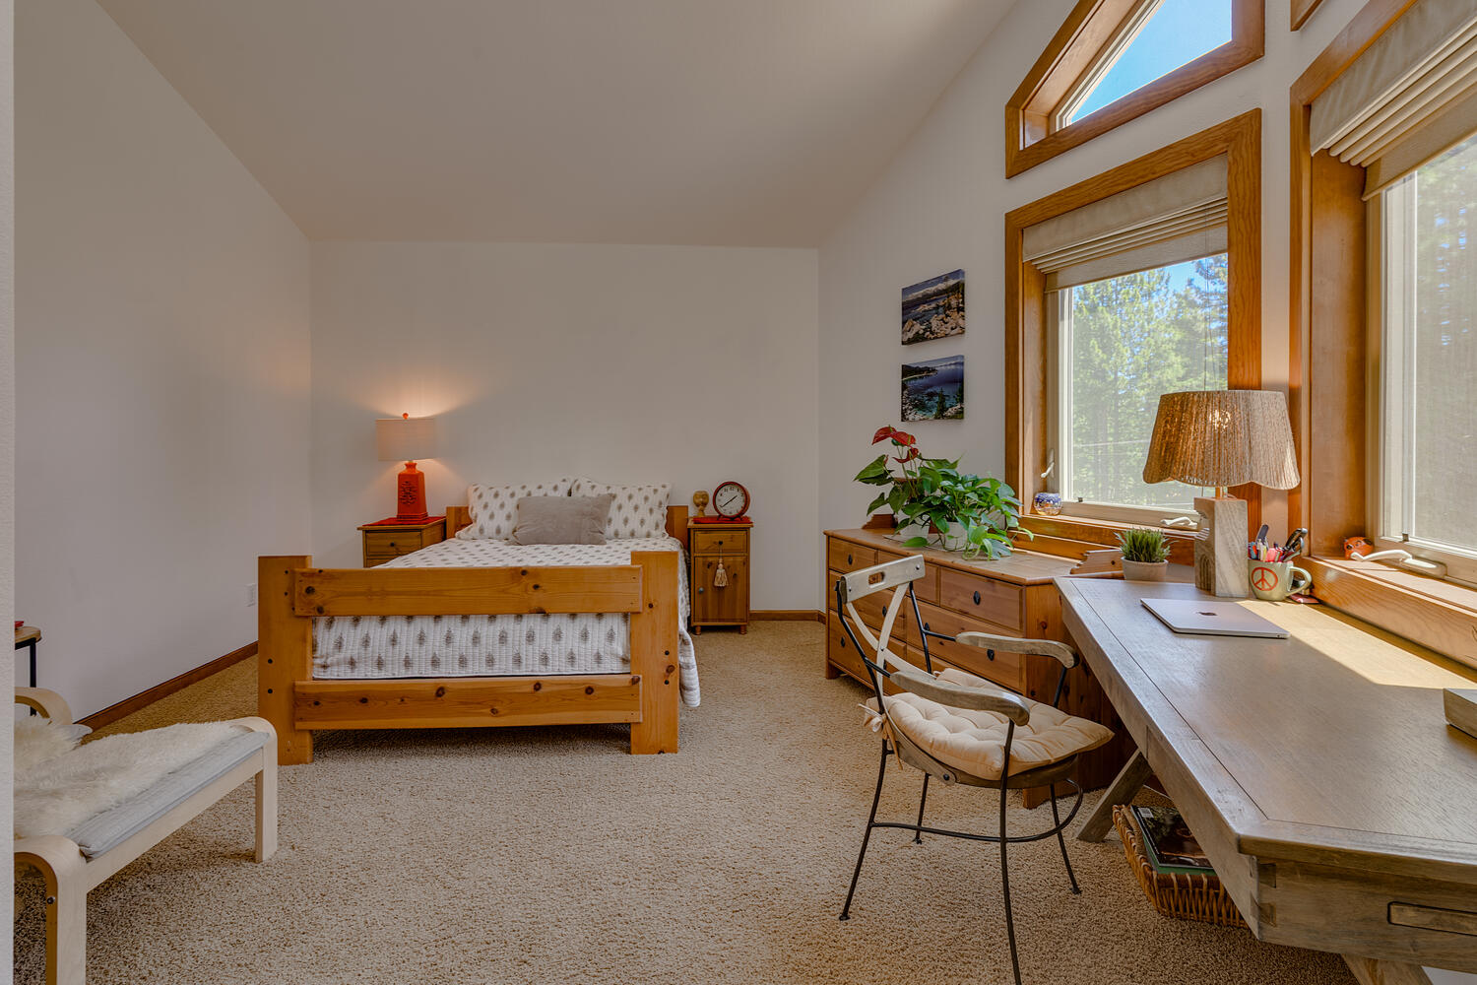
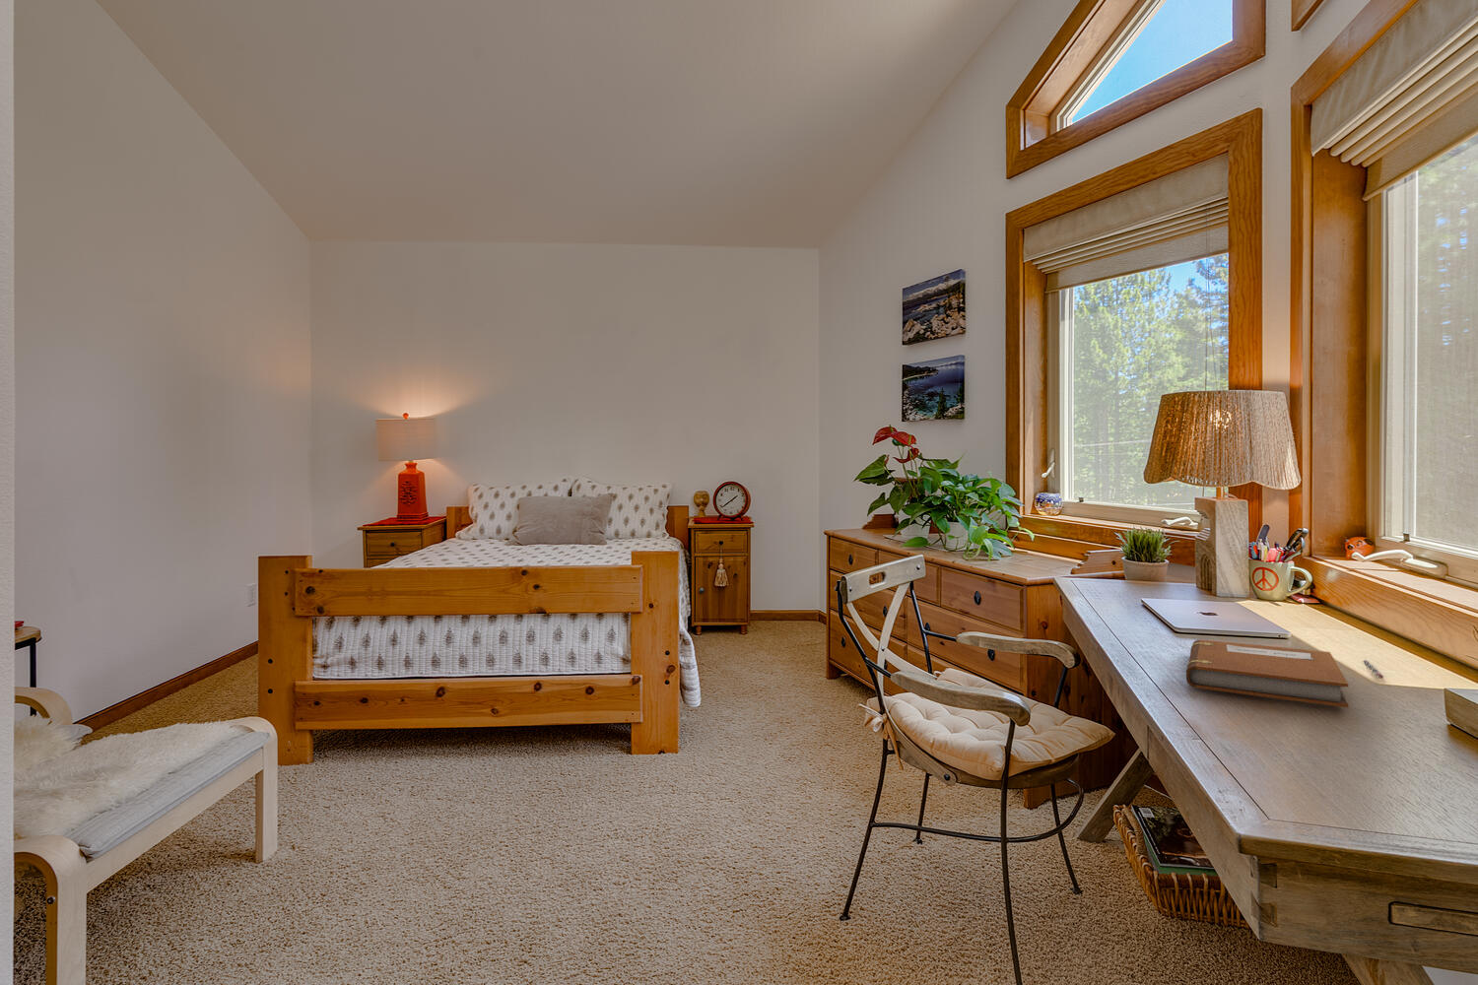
+ notebook [1185,639,1349,708]
+ pen [1363,658,1386,679]
